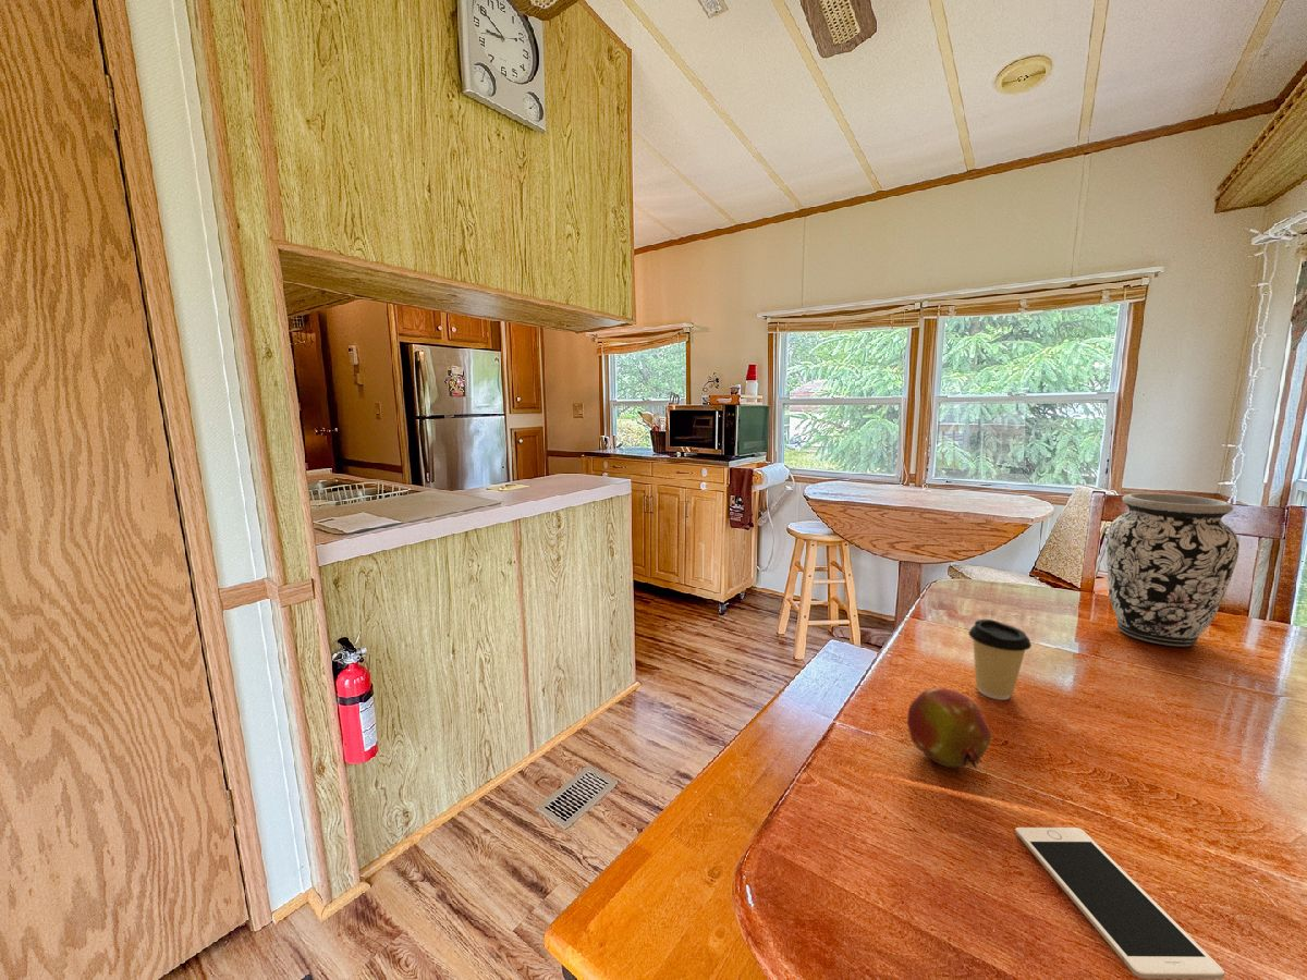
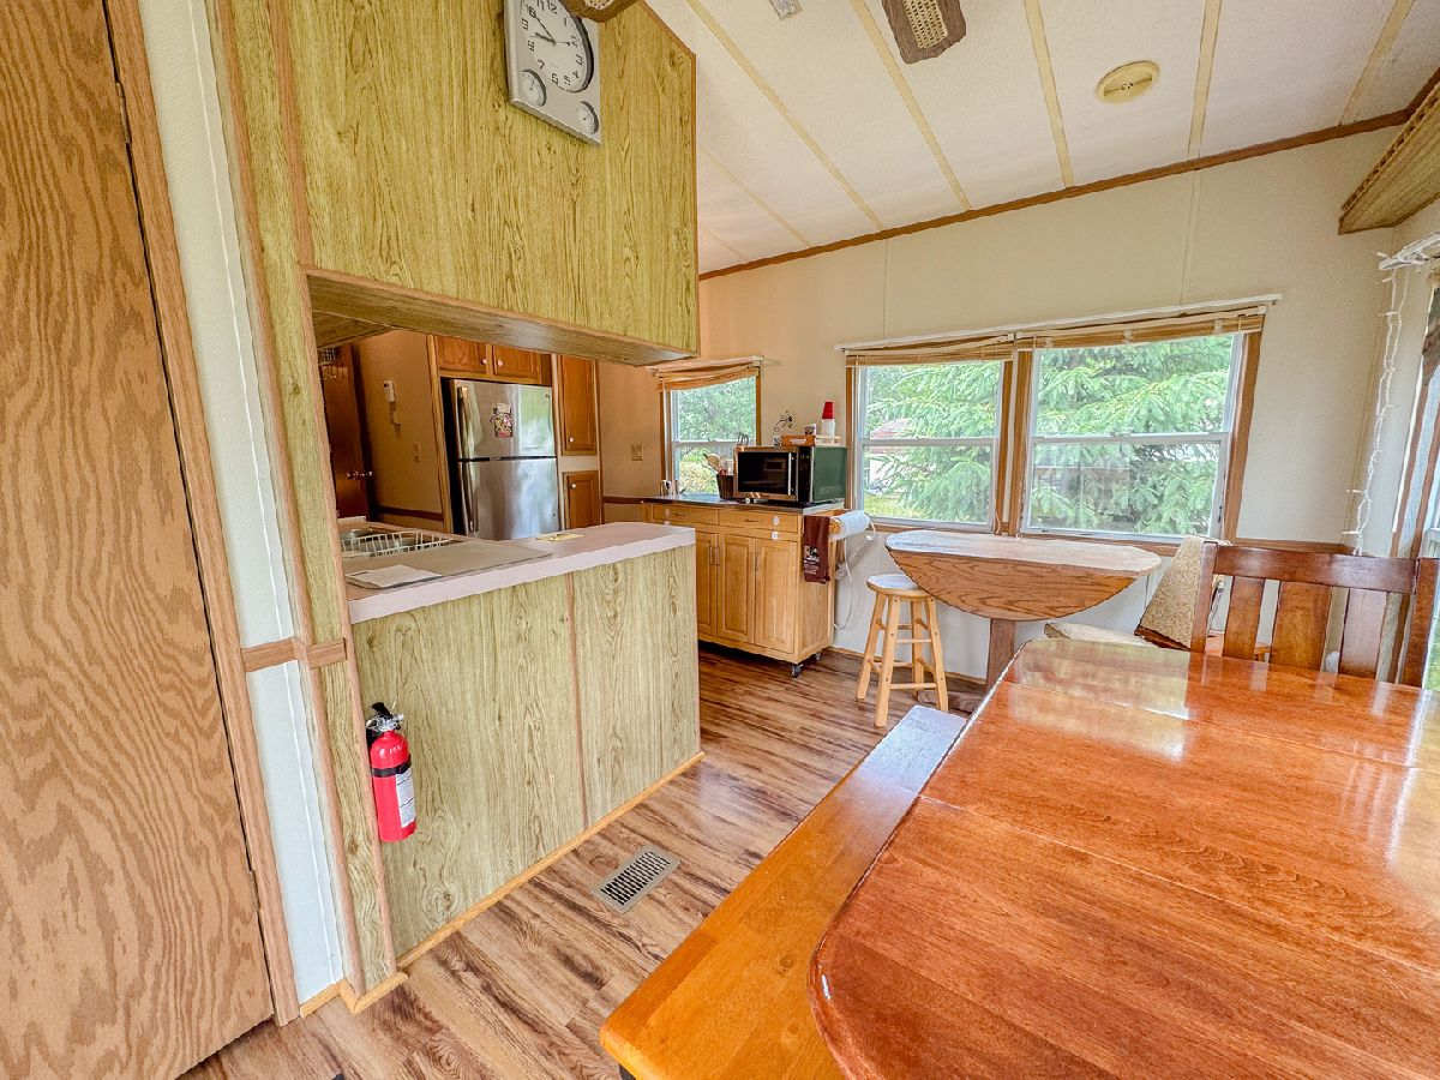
- cell phone [1014,826,1225,980]
- fruit [906,687,992,770]
- coffee cup [967,618,1033,701]
- vase [1106,492,1241,647]
